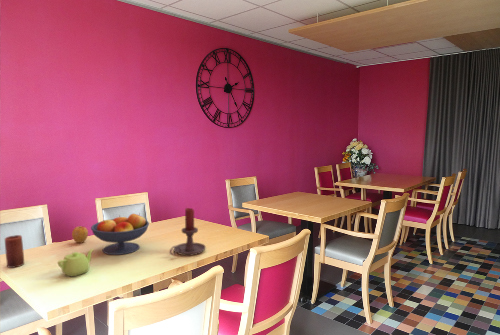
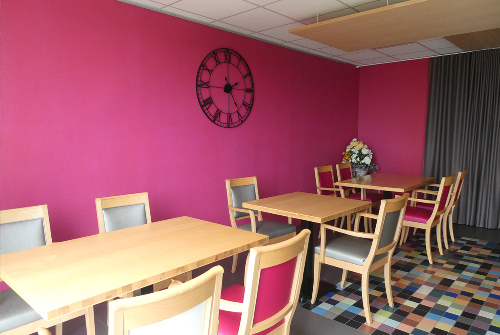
- candle holder [169,207,207,256]
- candle [4,234,25,269]
- teapot [57,248,95,277]
- apple [71,225,89,244]
- fruit bowl [90,212,150,256]
